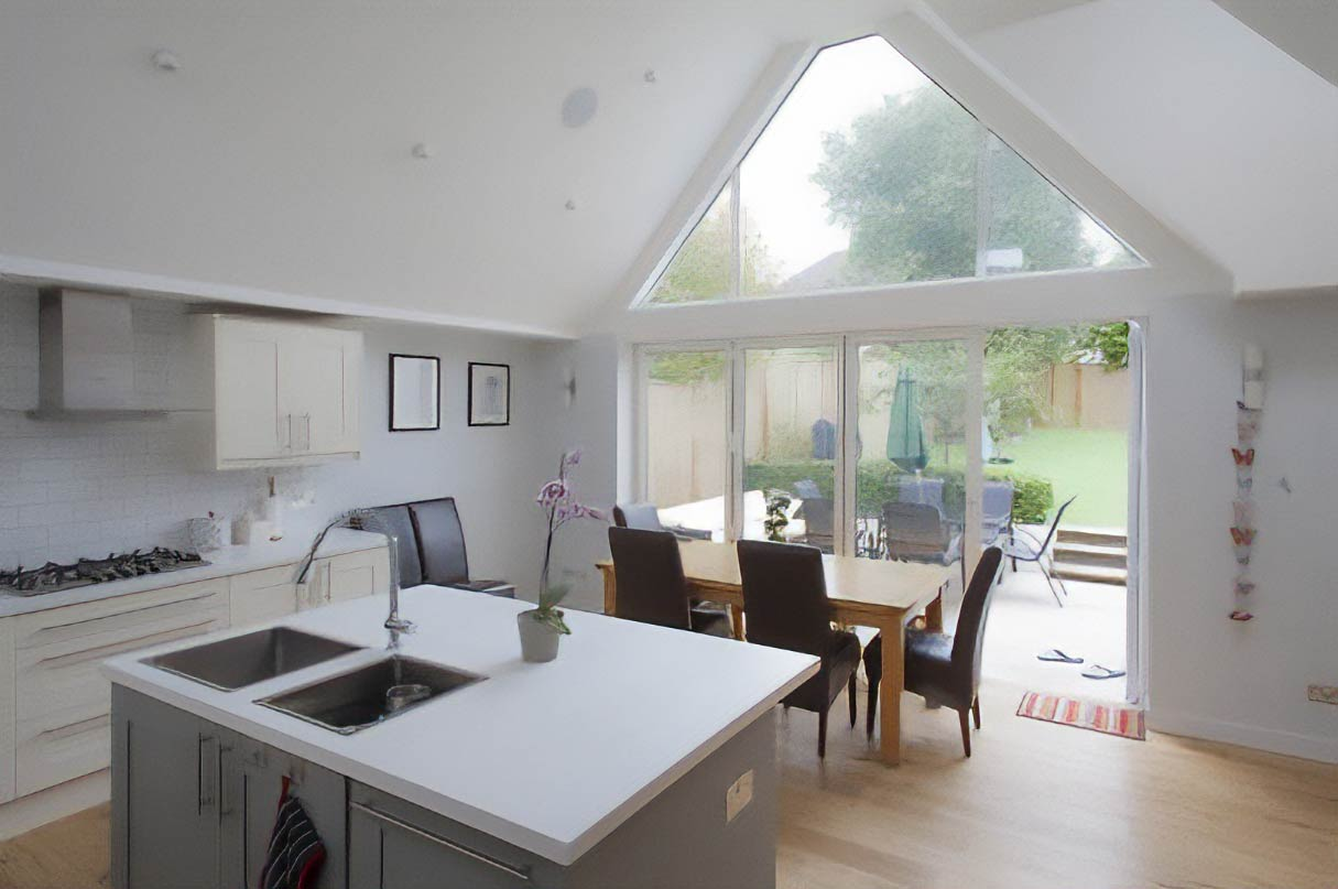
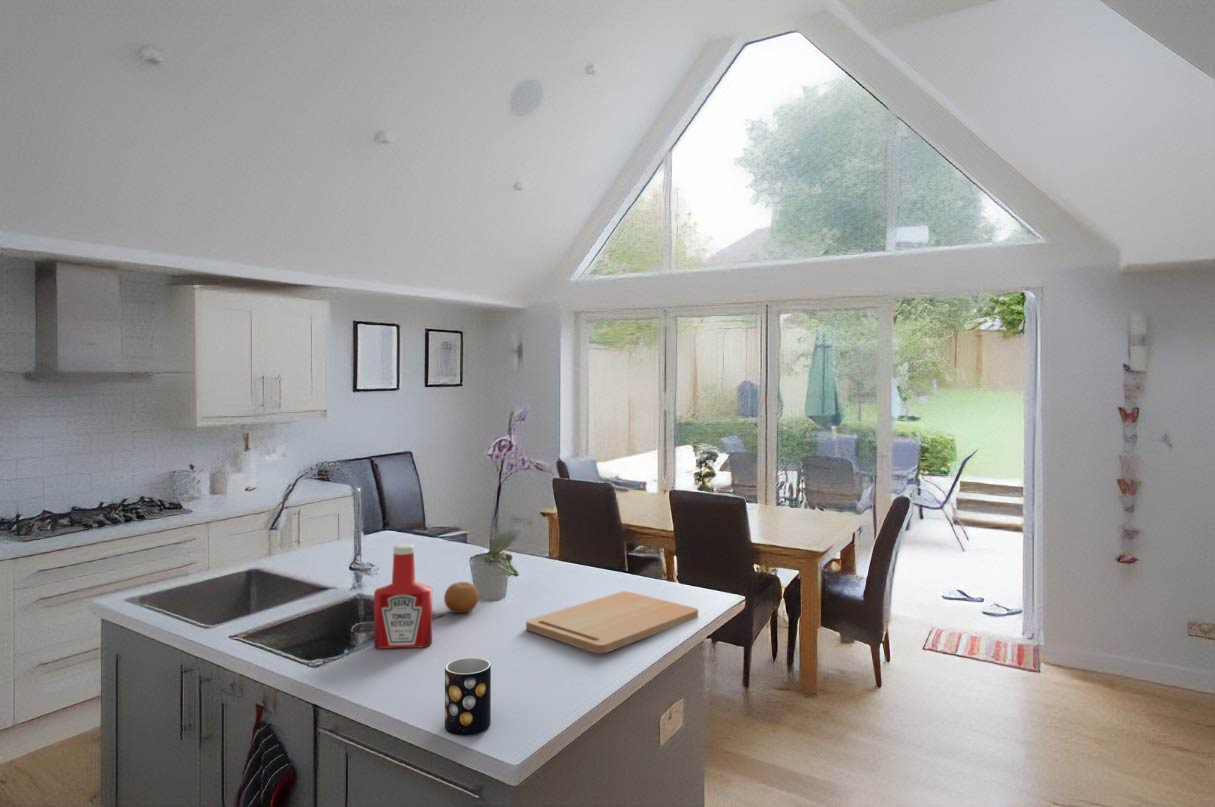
+ soap bottle [373,543,433,650]
+ cutting board [525,590,699,654]
+ fruit [443,581,480,614]
+ mug [444,657,492,737]
